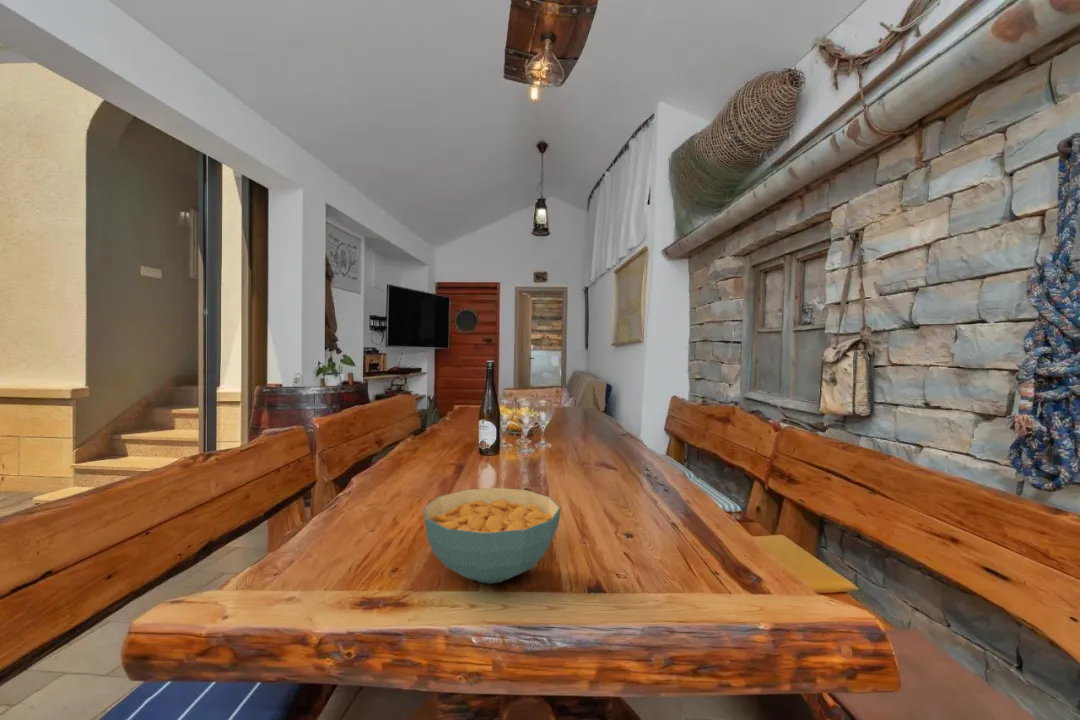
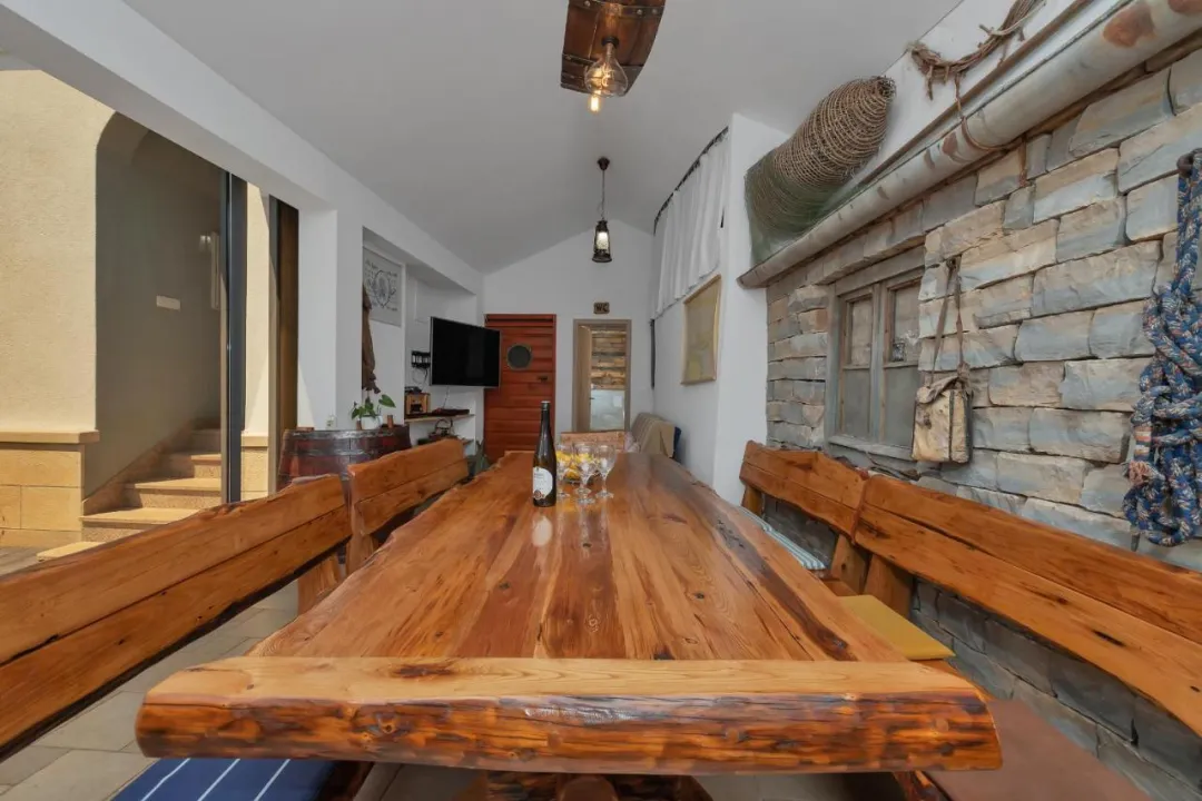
- cereal bowl [423,487,562,585]
